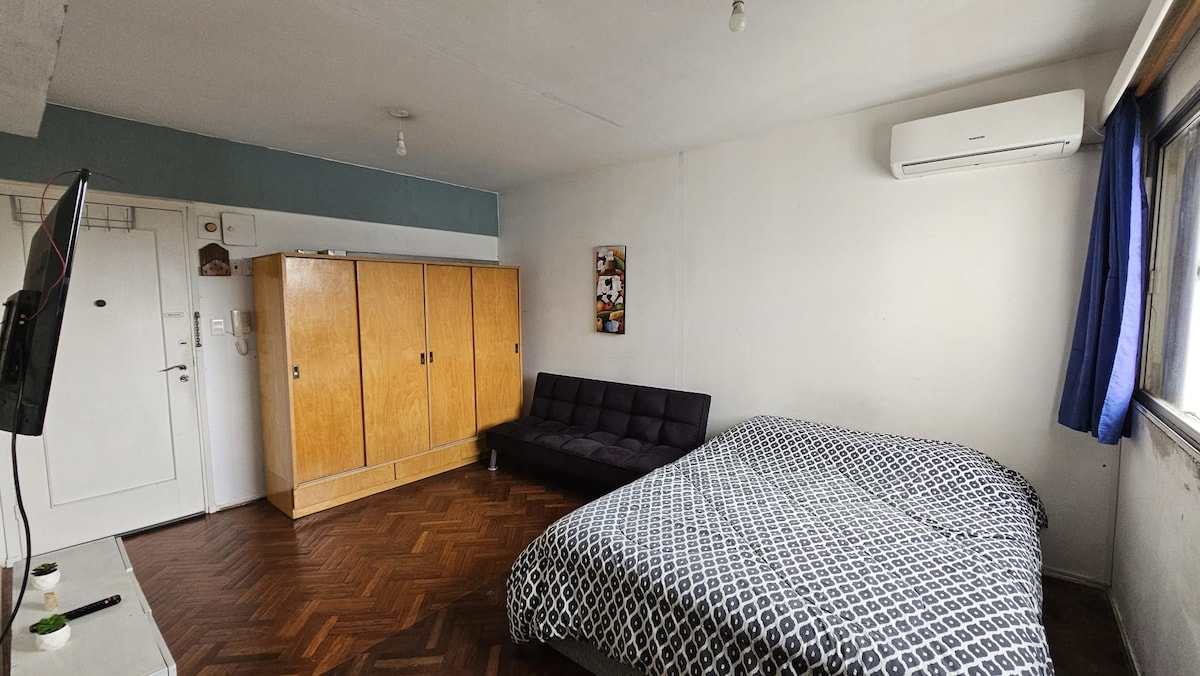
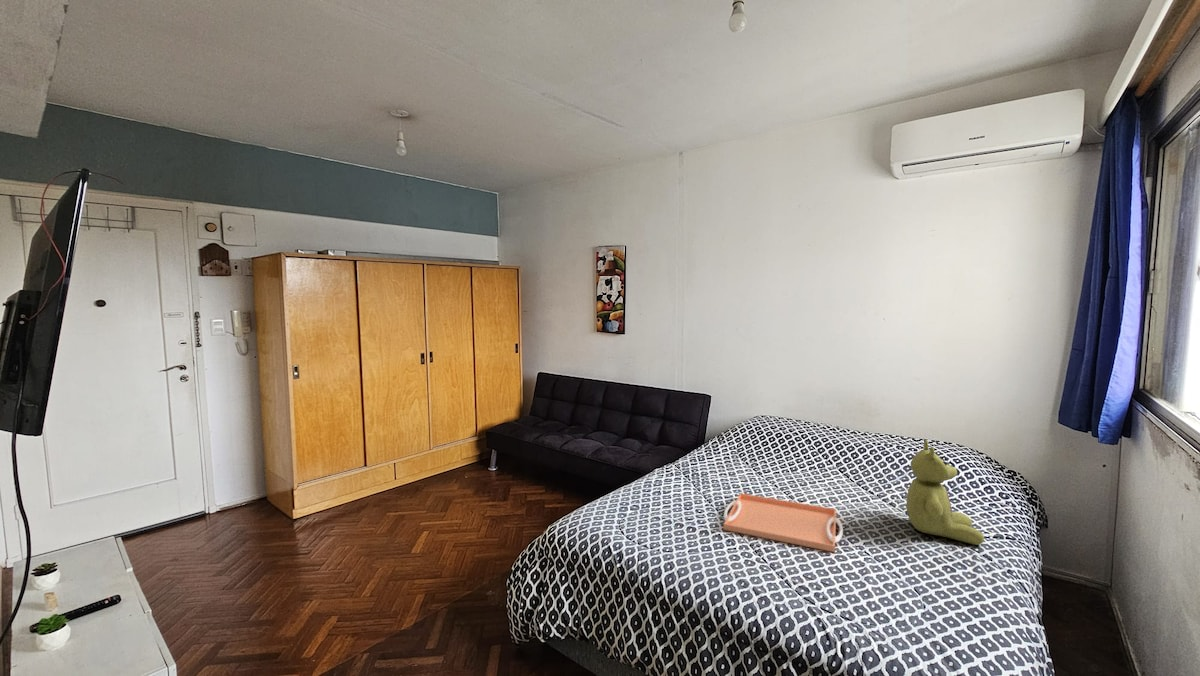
+ serving tray [723,492,844,553]
+ stuffed bear [905,439,985,546]
